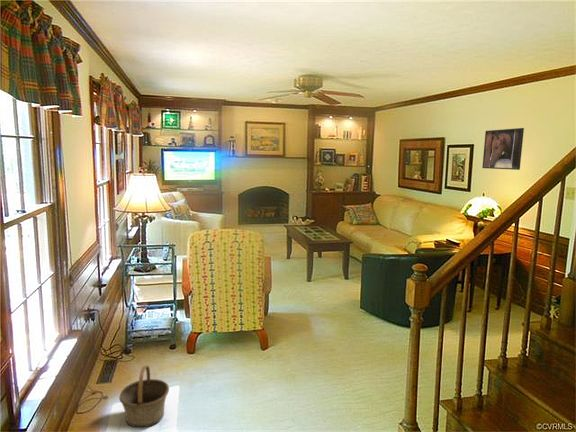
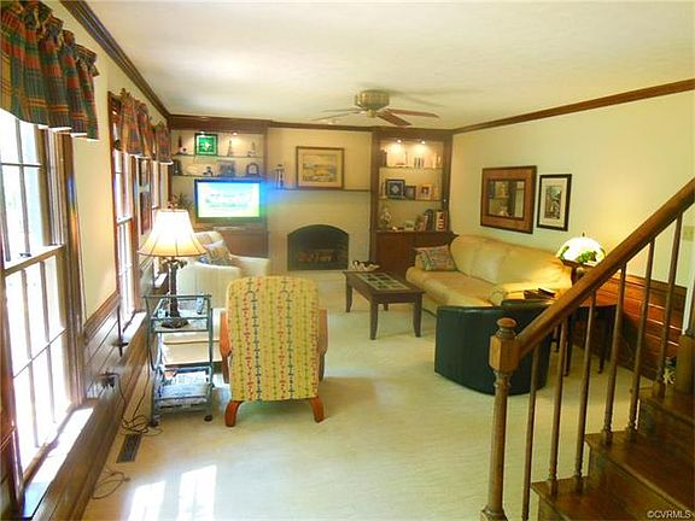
- basket [118,365,170,428]
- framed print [481,127,525,171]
